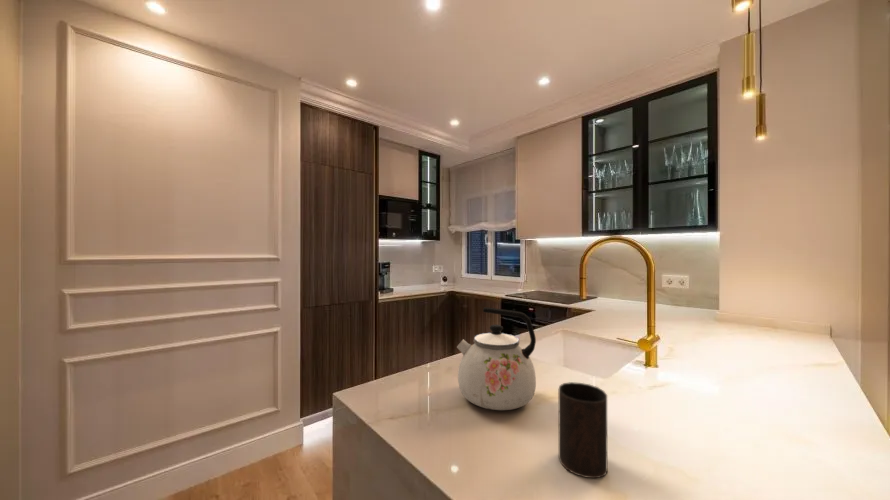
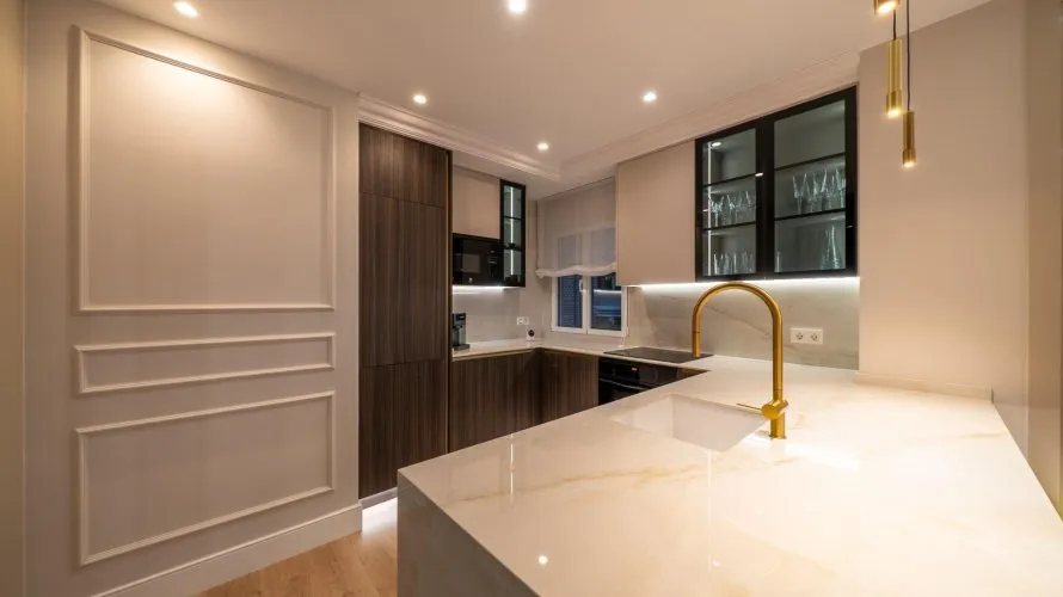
- kettle [456,306,537,411]
- cup [558,381,608,479]
